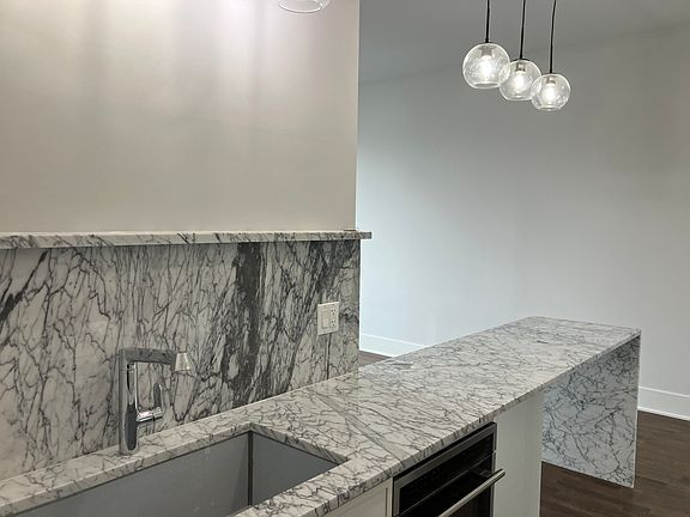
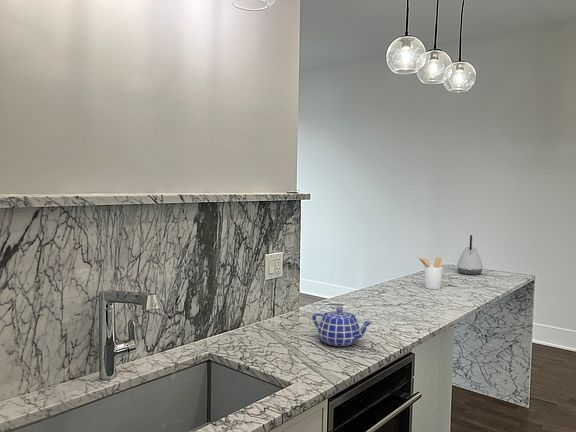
+ teapot [311,307,374,347]
+ utensil holder [417,256,444,290]
+ kettle [456,234,484,276]
